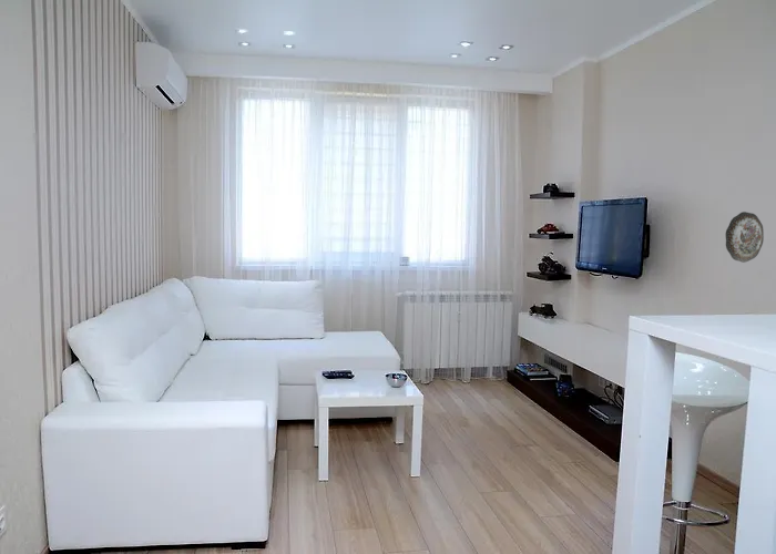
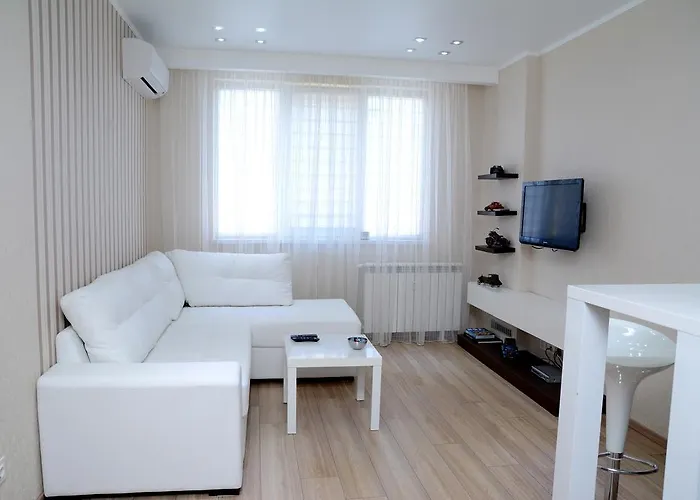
- decorative plate [725,211,765,264]
